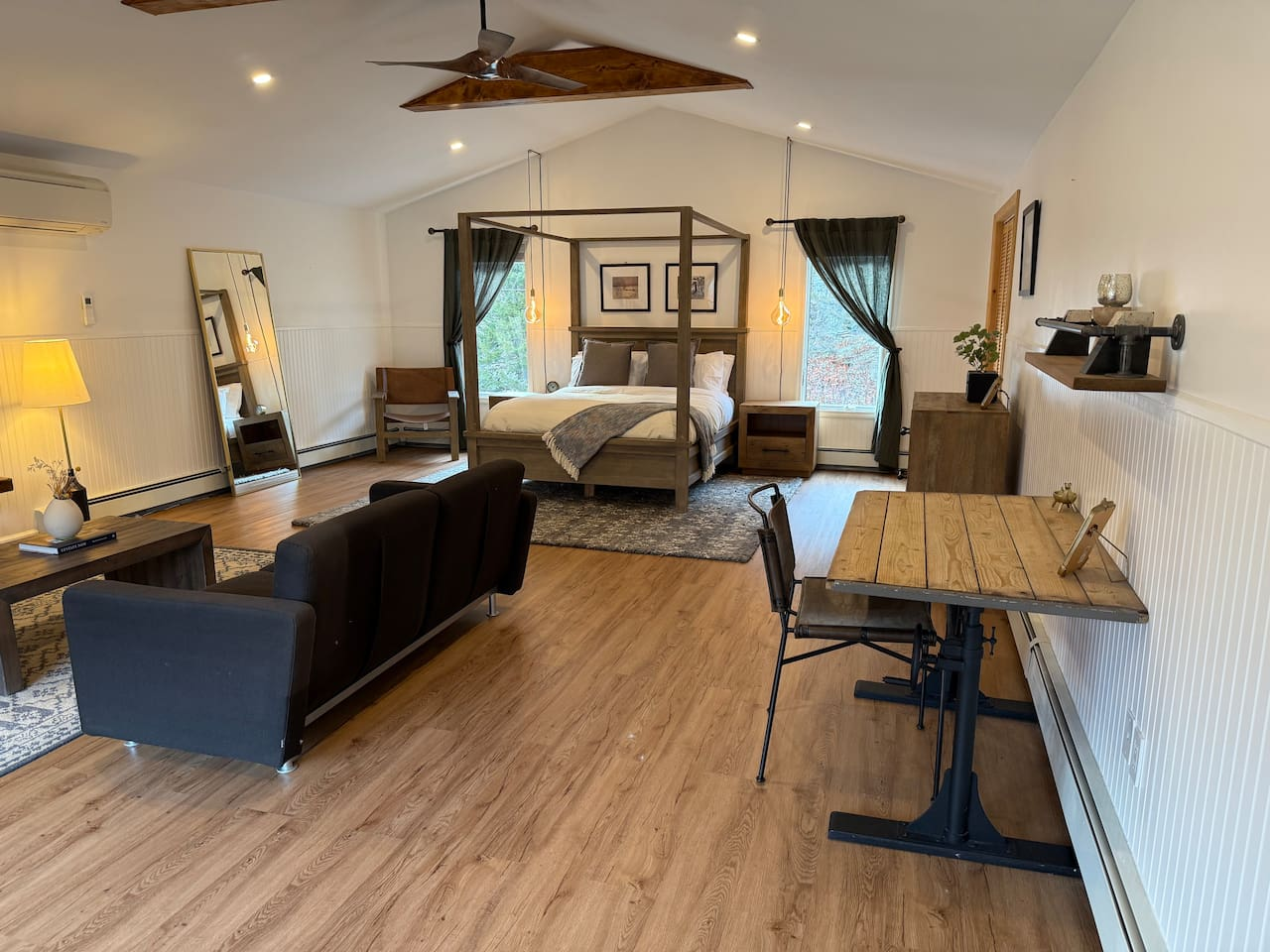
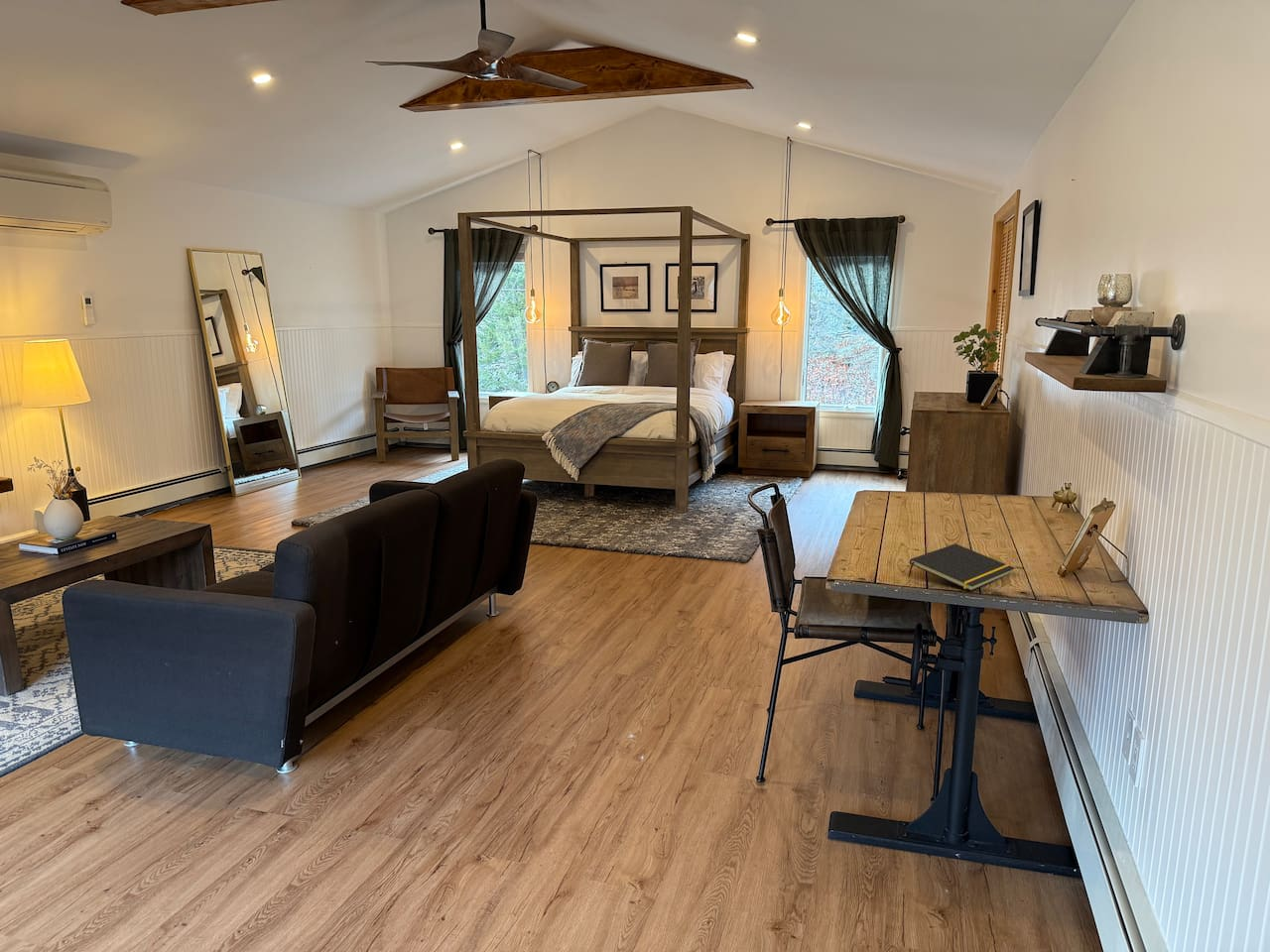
+ notepad [907,542,1015,592]
